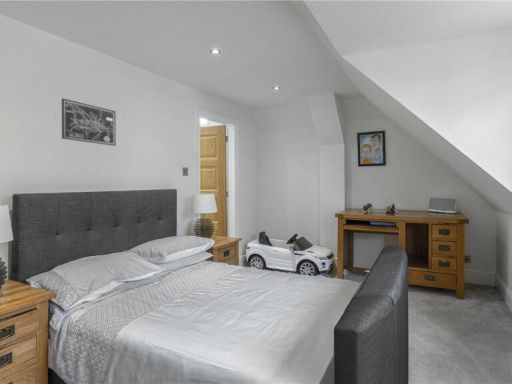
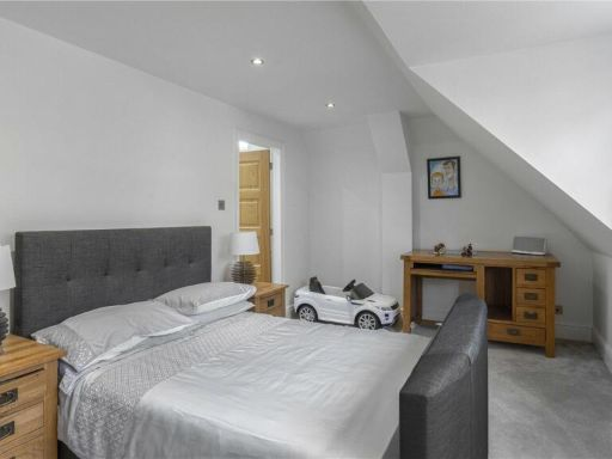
- wall art [61,97,117,147]
